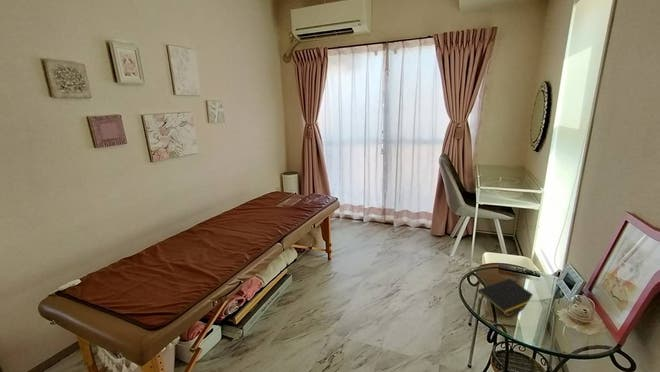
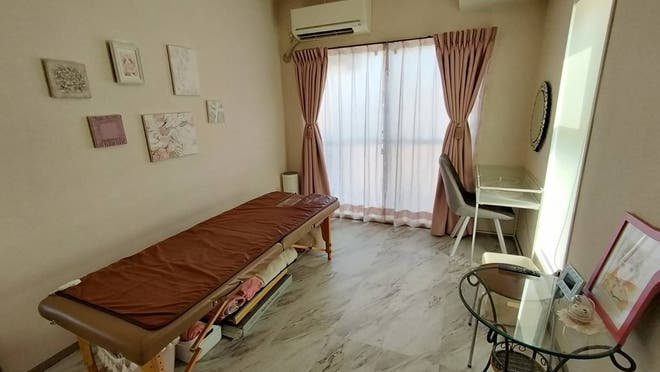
- notepad [476,277,534,318]
